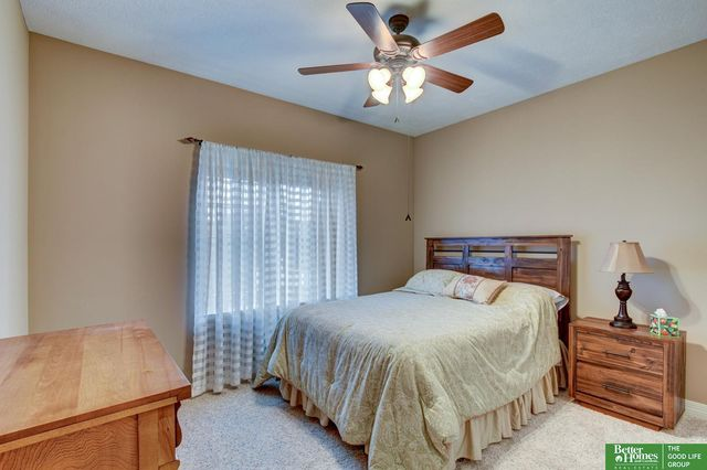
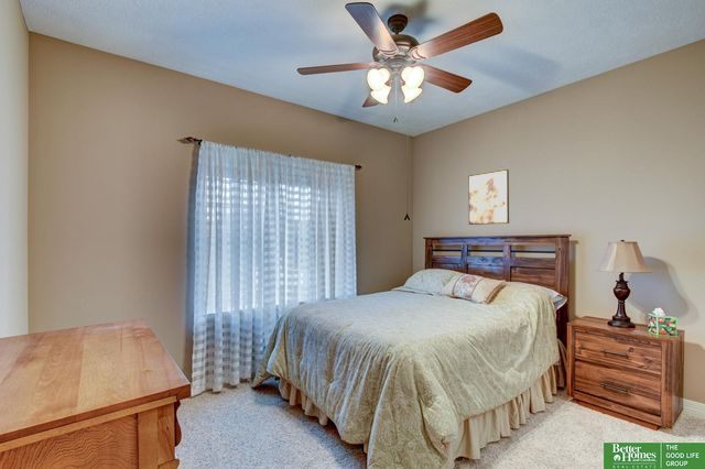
+ wall art [467,168,510,226]
